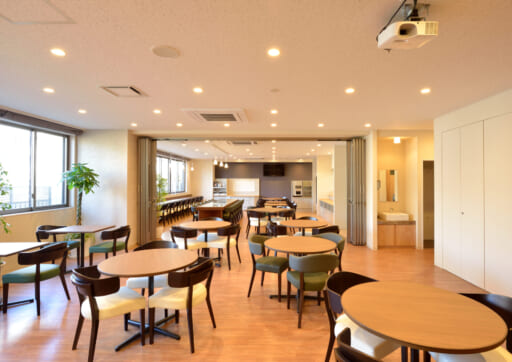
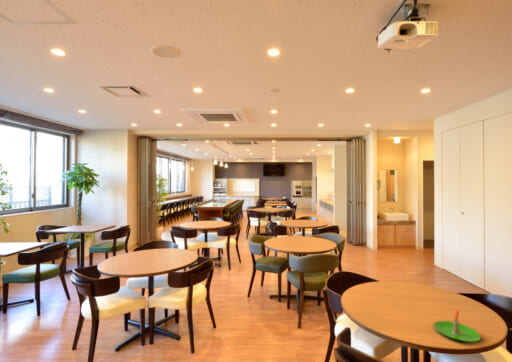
+ candle [433,308,482,343]
